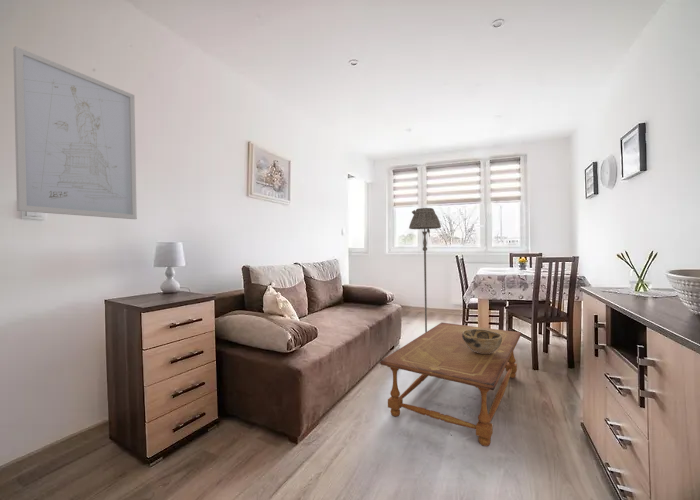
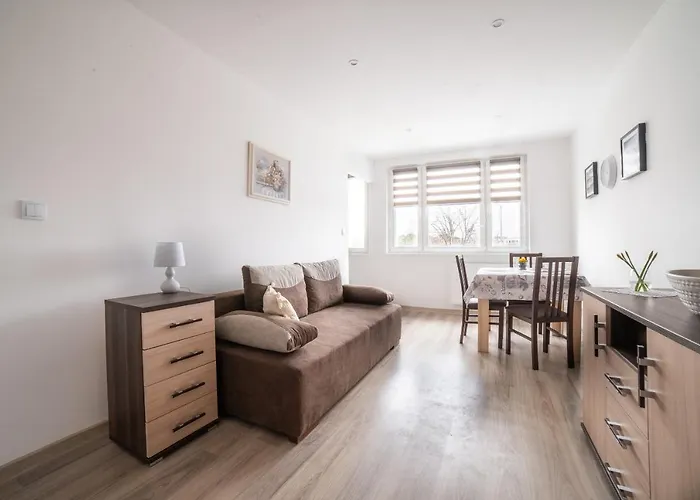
- wall art [12,45,138,220]
- floor lamp [408,207,442,333]
- decorative bowl [462,329,502,354]
- coffee table [379,322,522,447]
